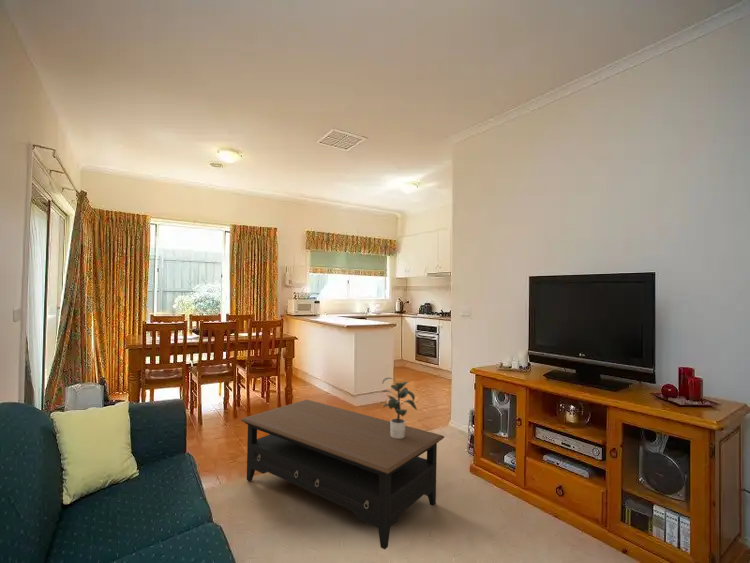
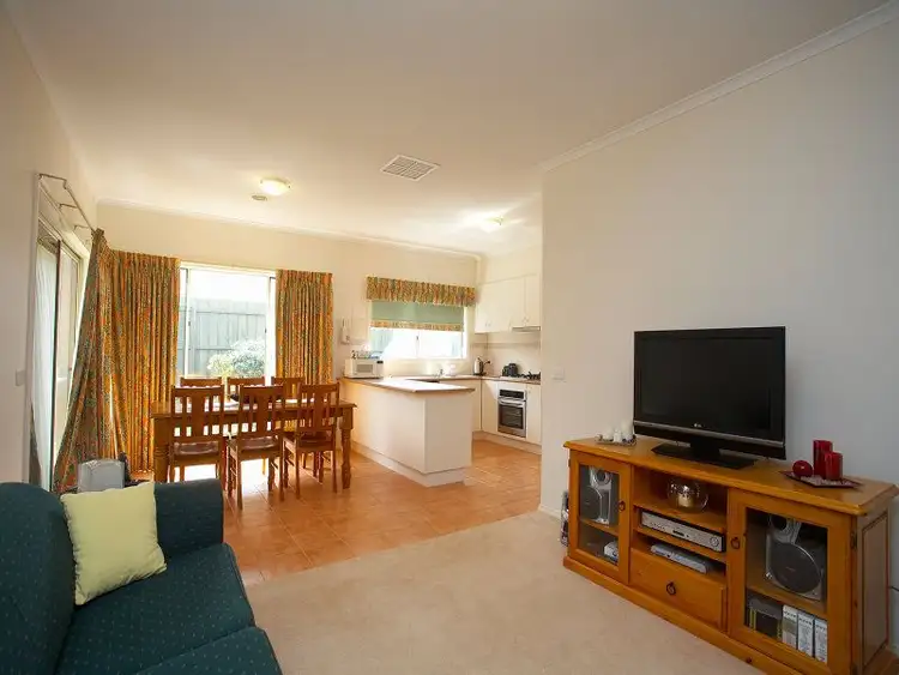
- potted plant [380,376,418,438]
- coffee table [240,399,445,550]
